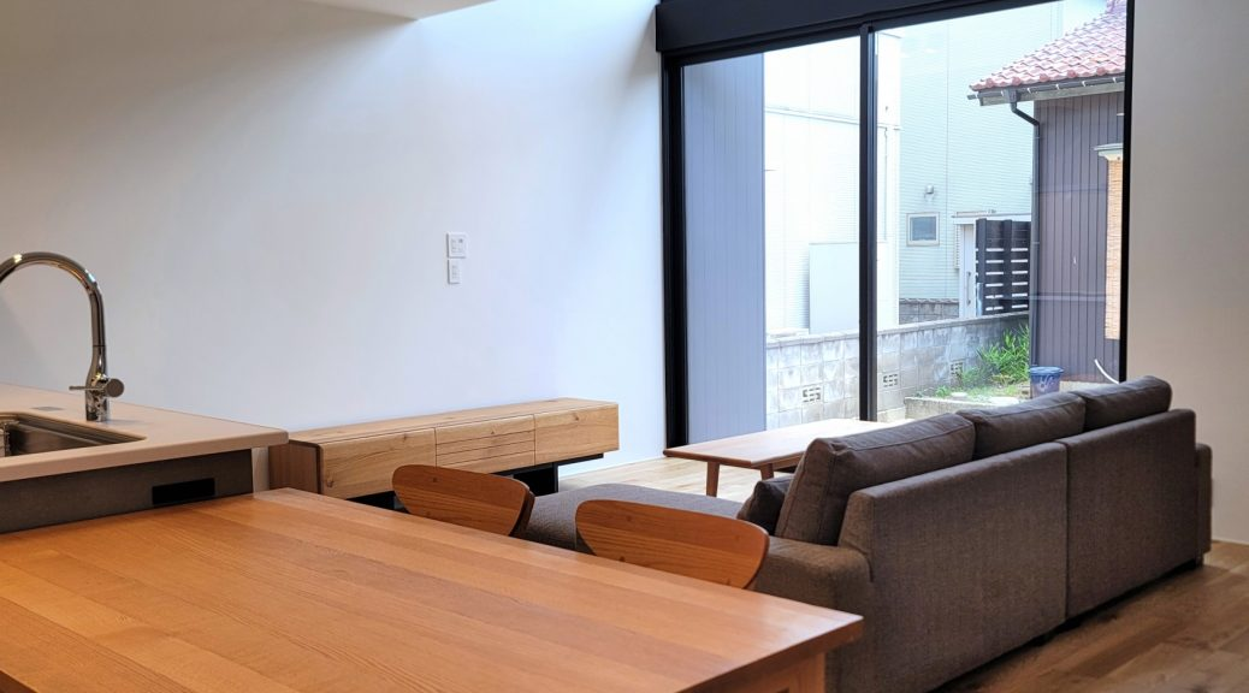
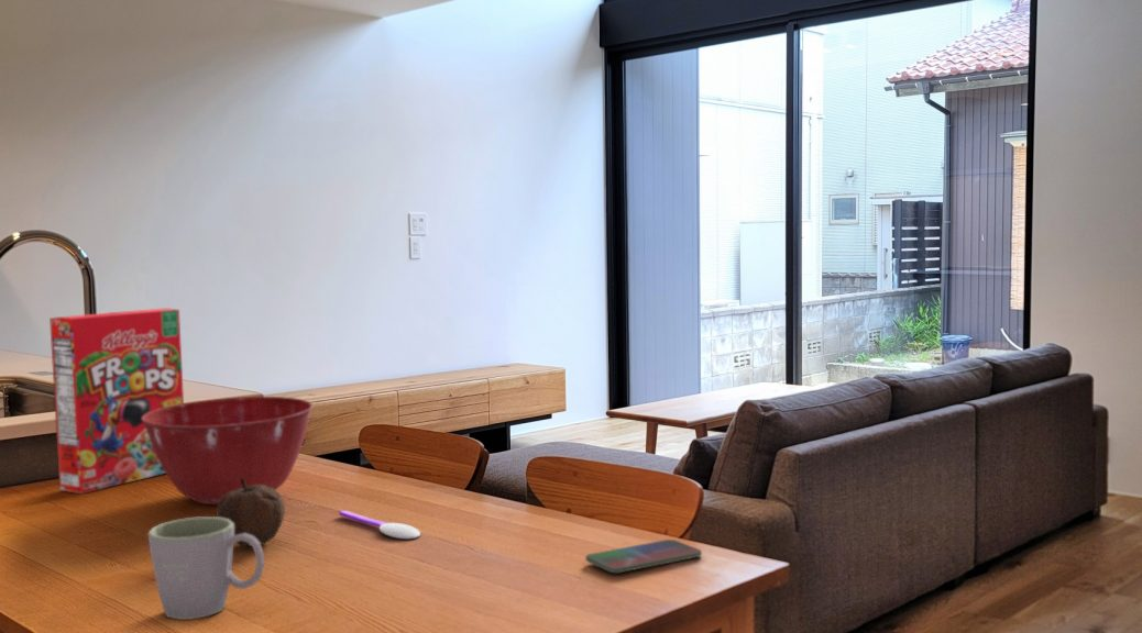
+ mug [146,515,265,621]
+ fruit [216,478,286,547]
+ cereal box [48,307,185,495]
+ smartphone [584,538,703,574]
+ spoon [338,510,421,540]
+ mixing bowl [142,396,314,506]
